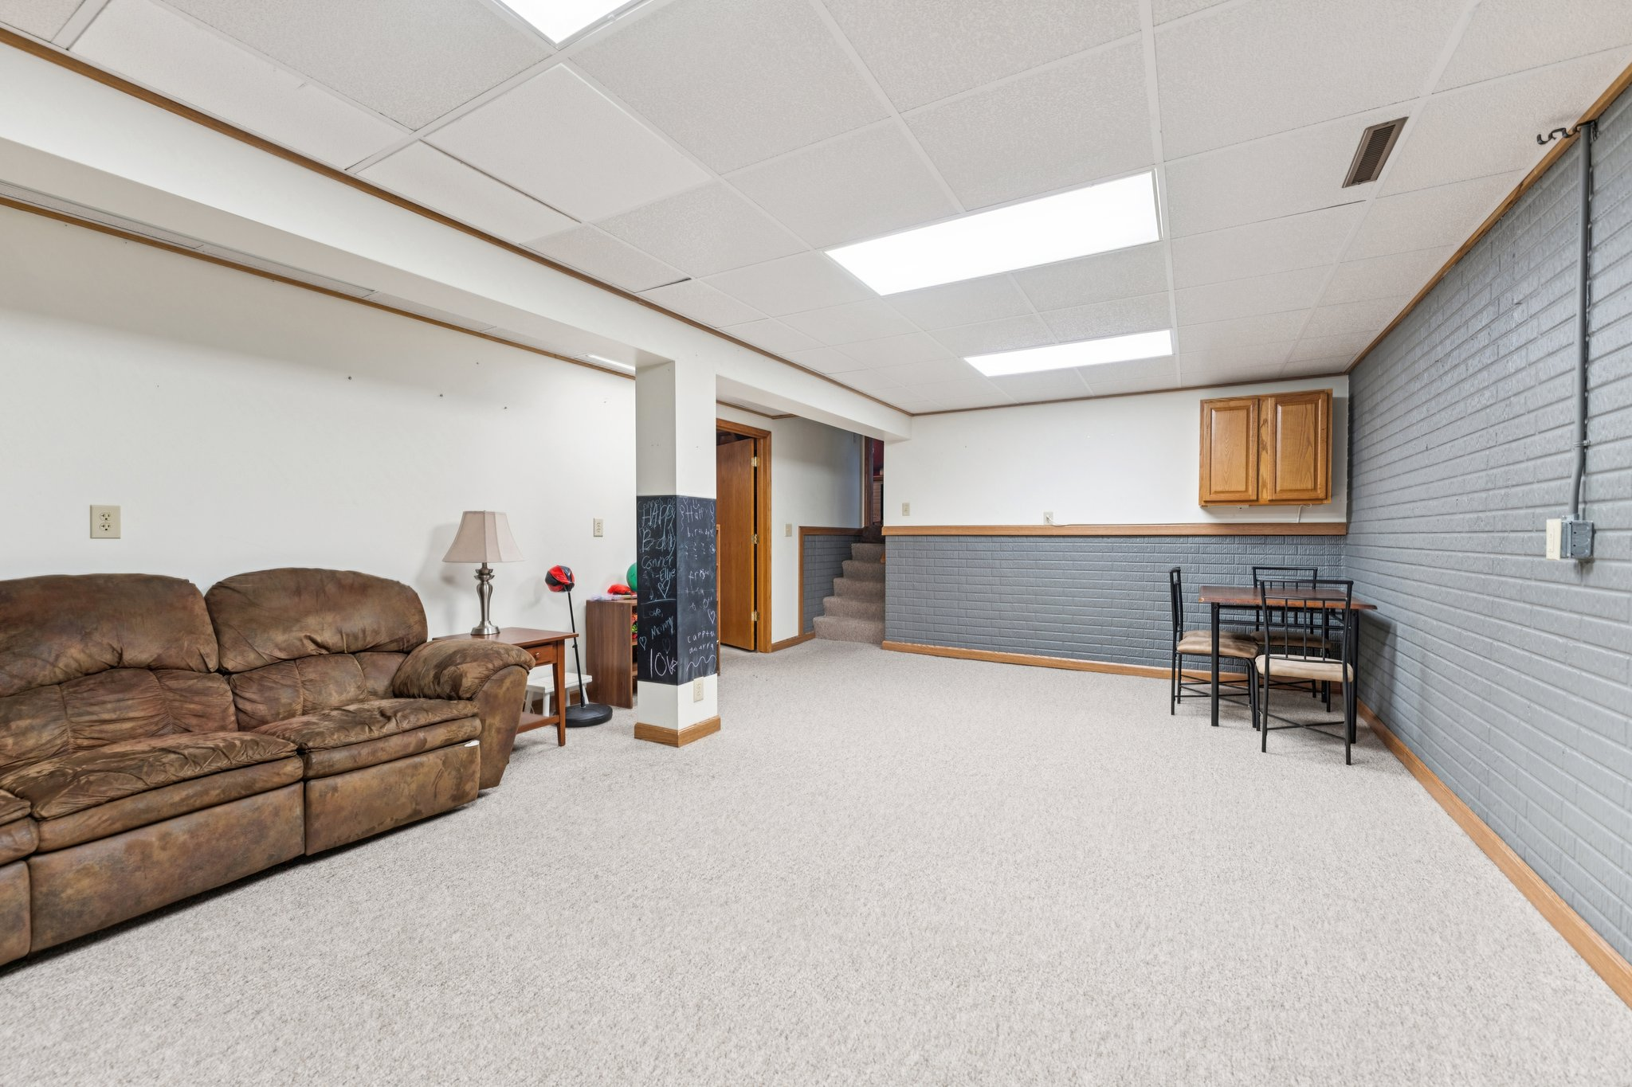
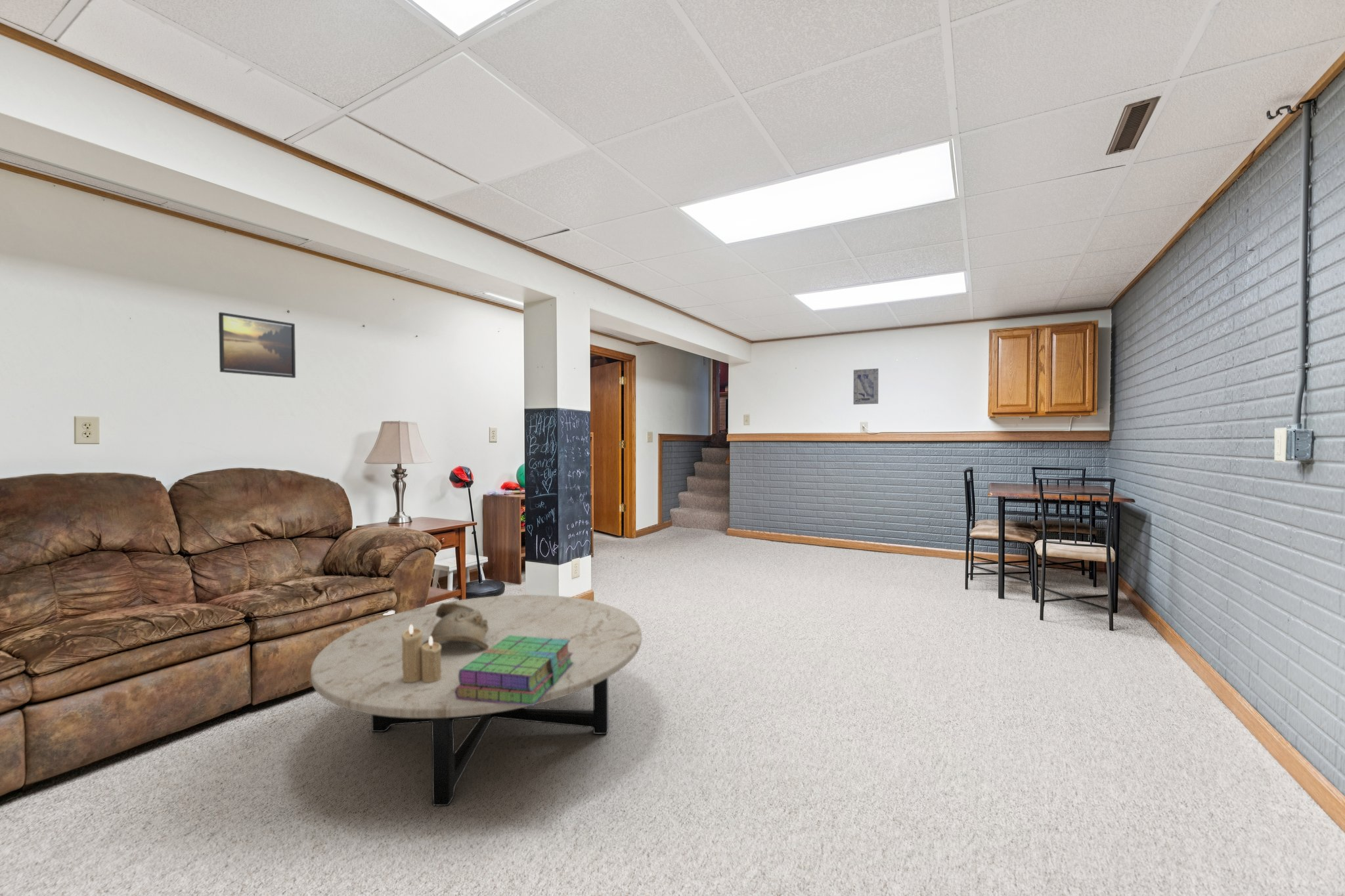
+ candle [402,625,441,683]
+ coffee table [310,594,642,807]
+ wall art [853,368,879,405]
+ decorative bowl [422,602,489,649]
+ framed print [218,312,296,379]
+ stack of books [455,635,573,706]
